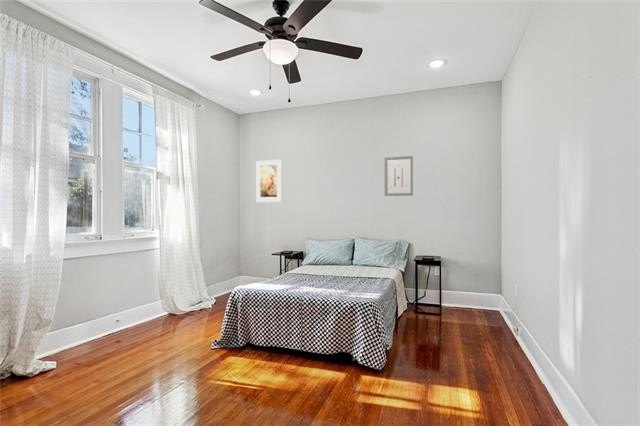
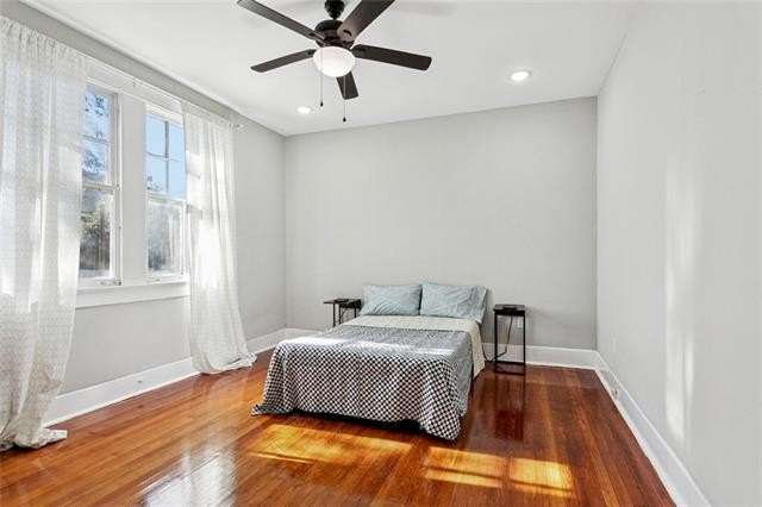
- wall art [384,155,414,197]
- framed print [255,159,283,203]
